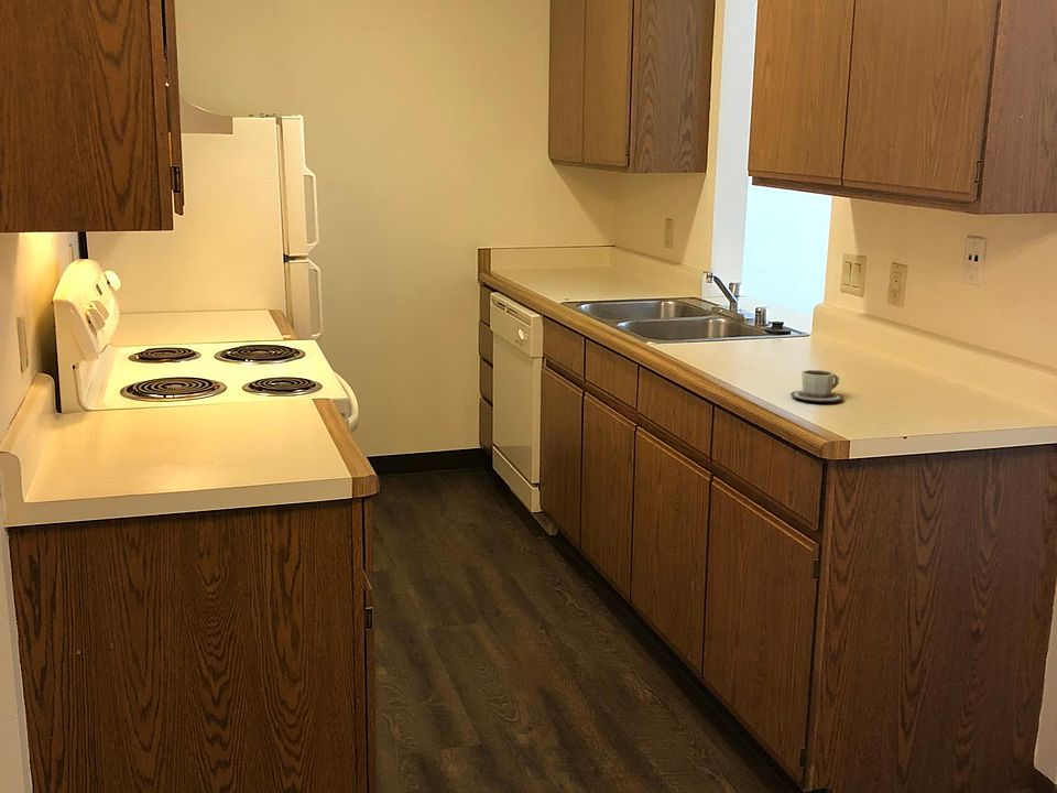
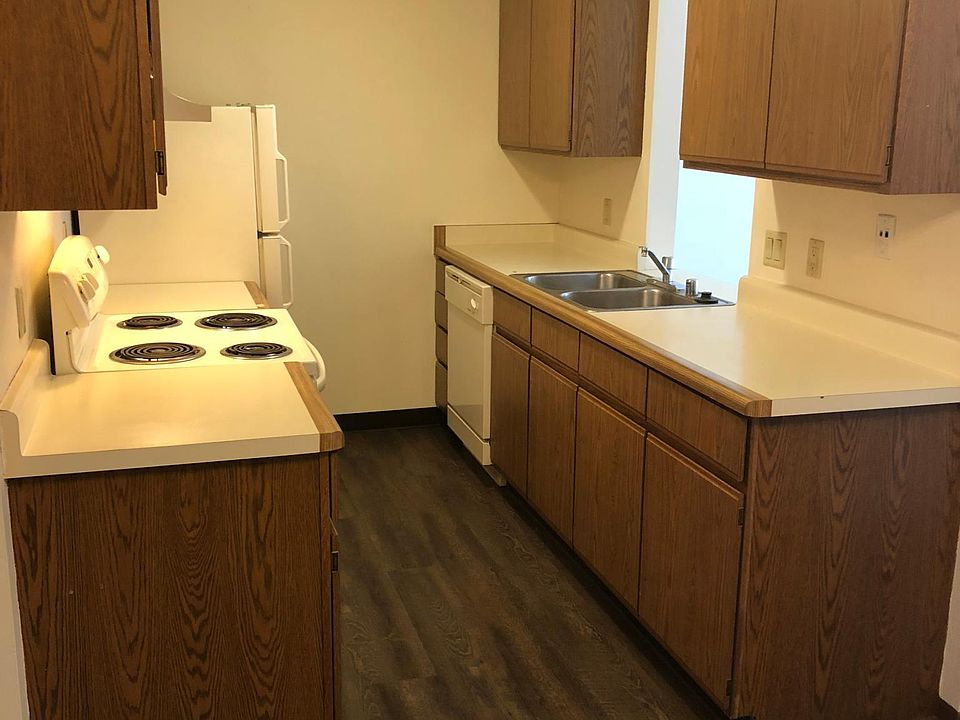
- cup [789,369,844,403]
